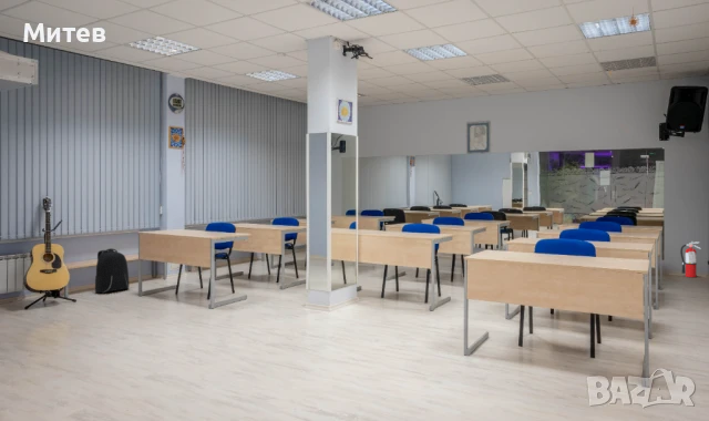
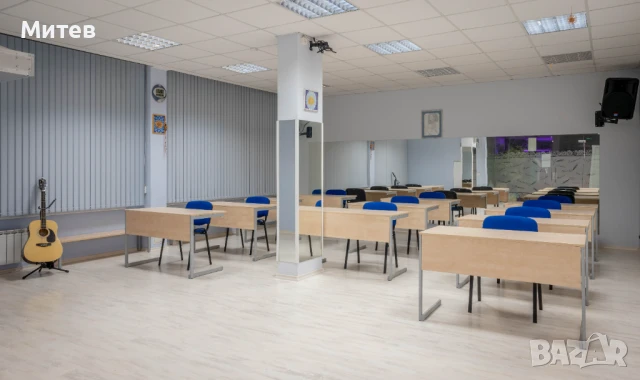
- backpack [94,247,130,294]
- fire extinguisher [679,240,701,278]
